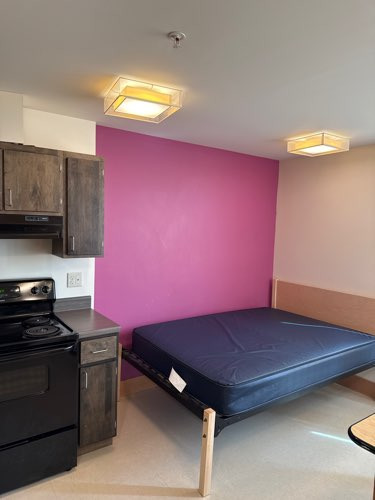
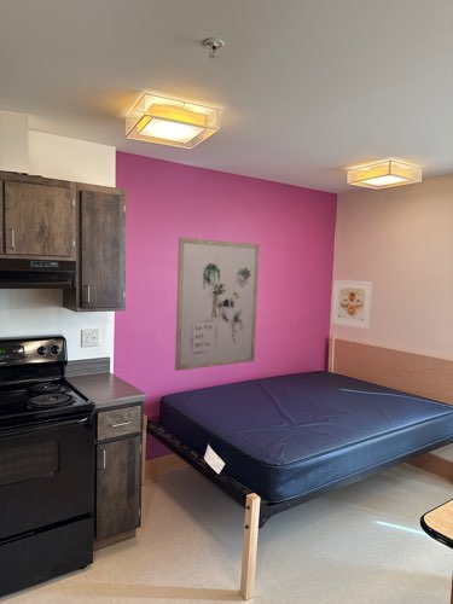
+ wall art [174,237,260,372]
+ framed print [331,279,374,331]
